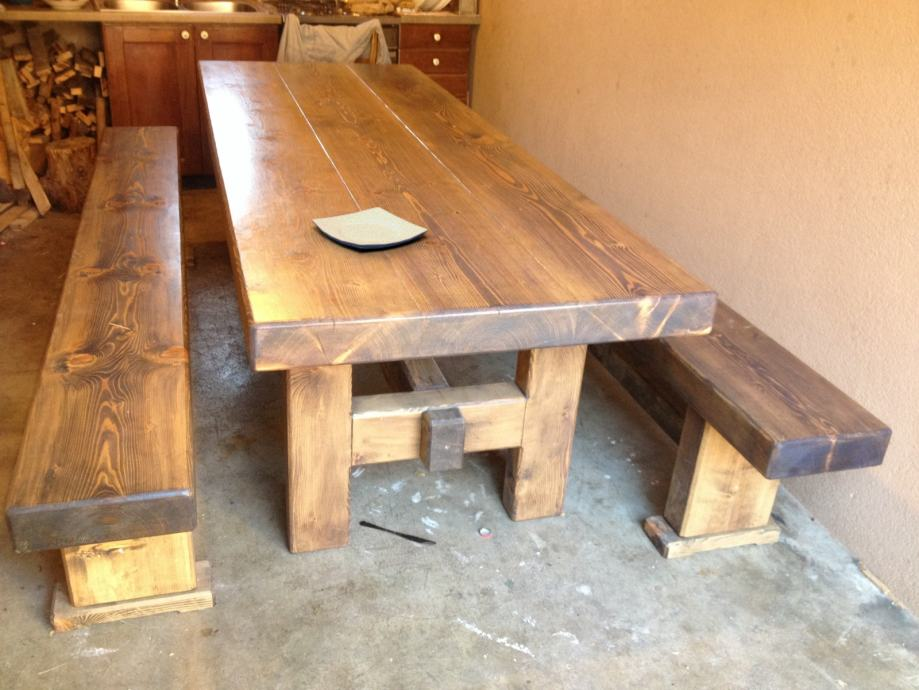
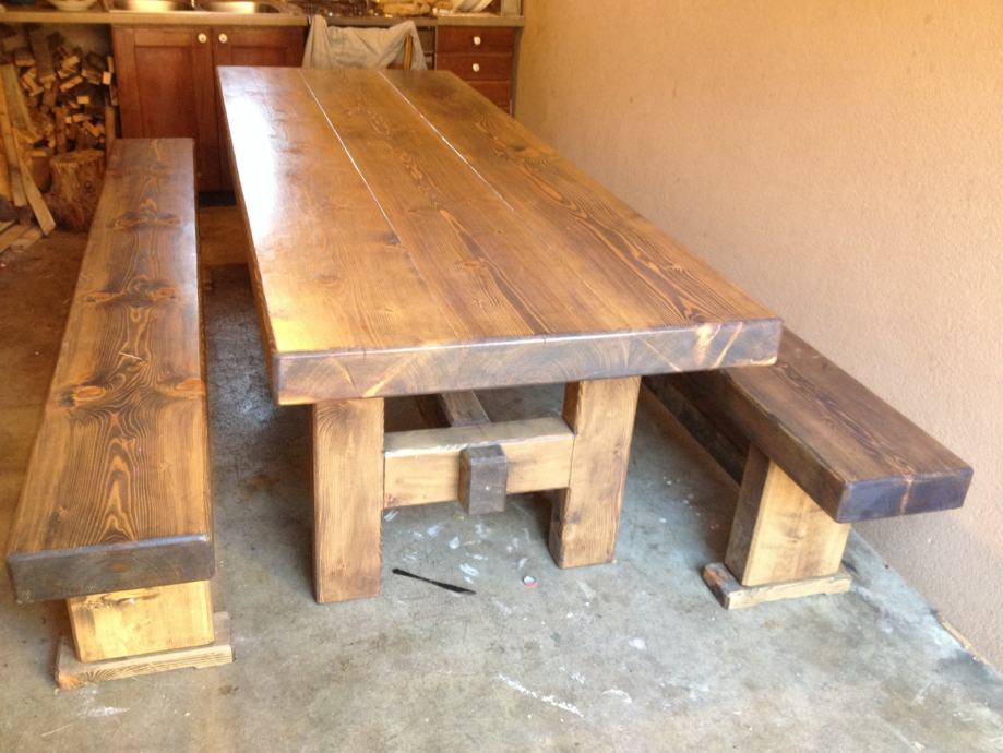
- plate [311,206,428,250]
